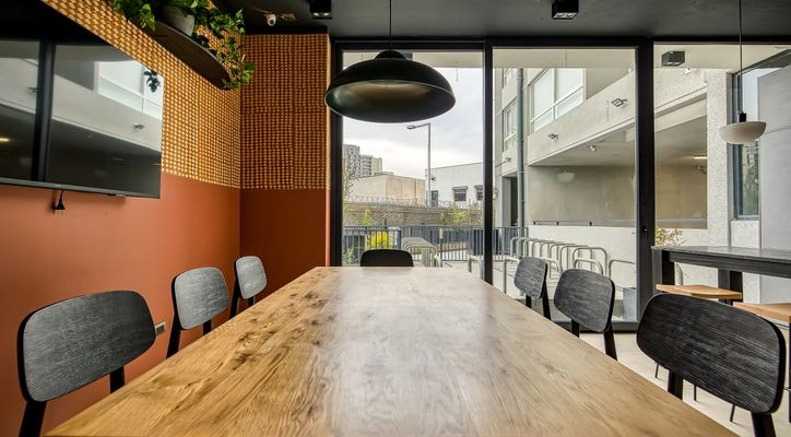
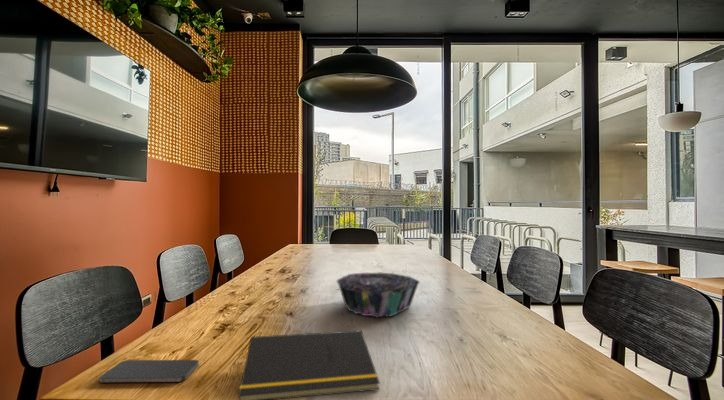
+ decorative bowl [335,272,421,319]
+ smartphone [98,359,200,383]
+ notepad [237,329,381,400]
